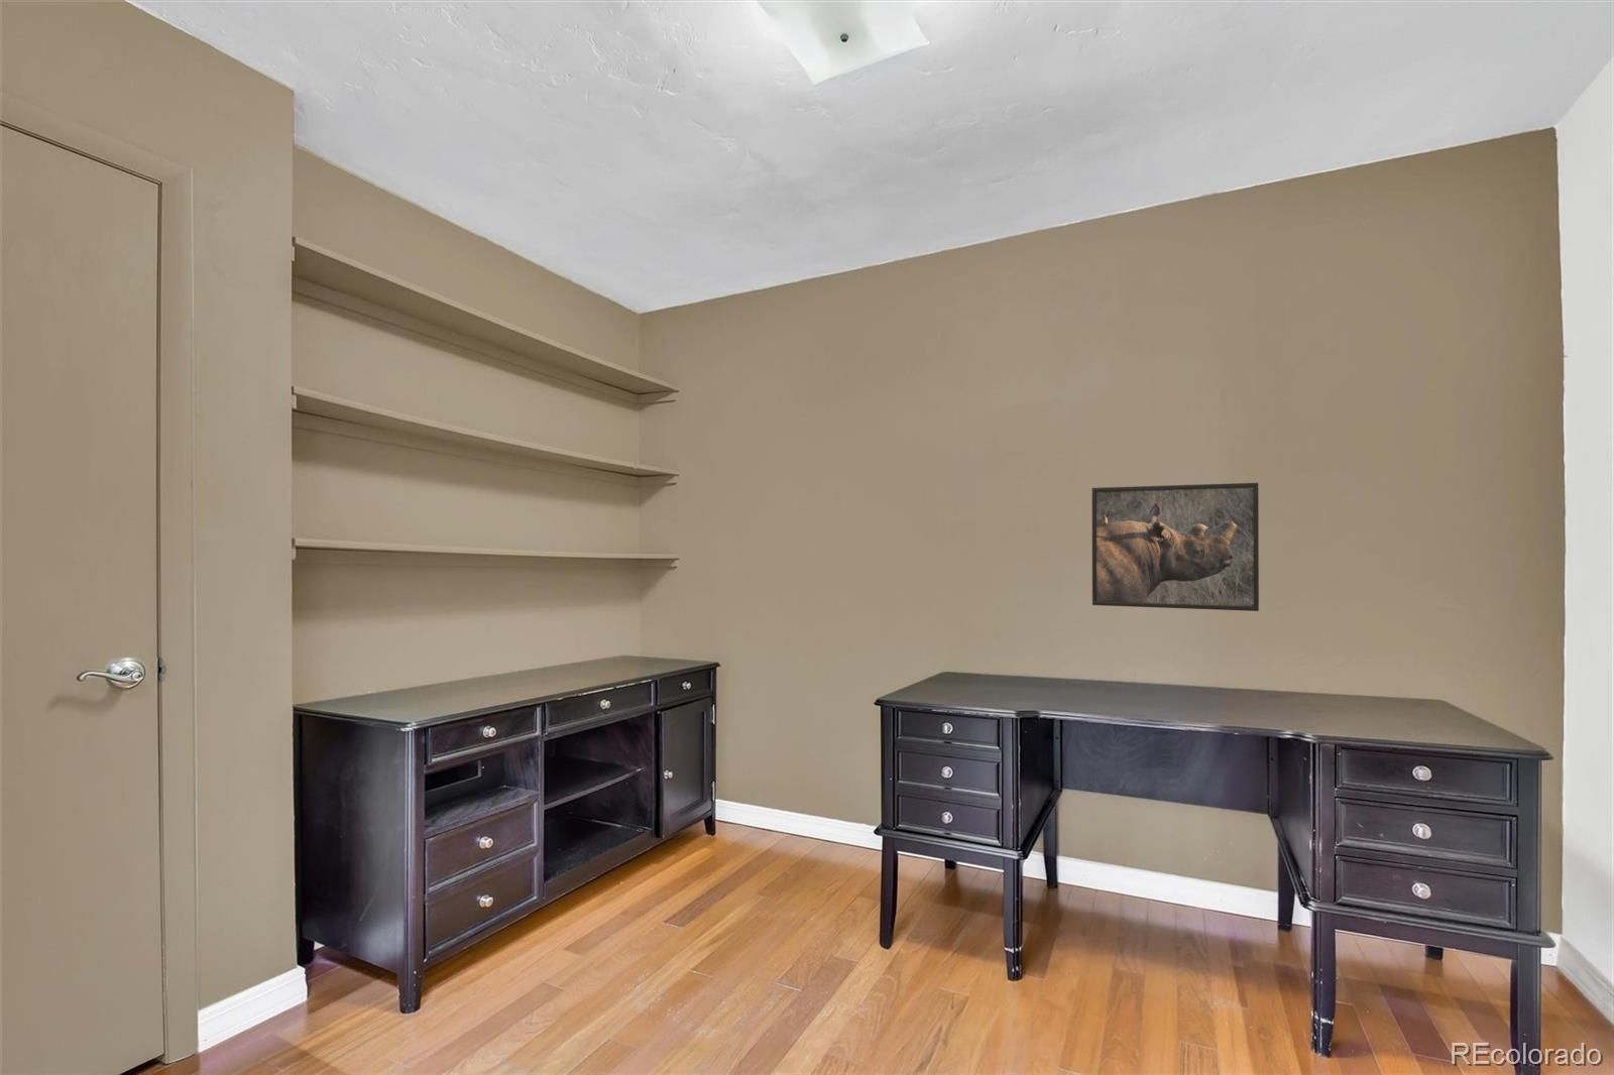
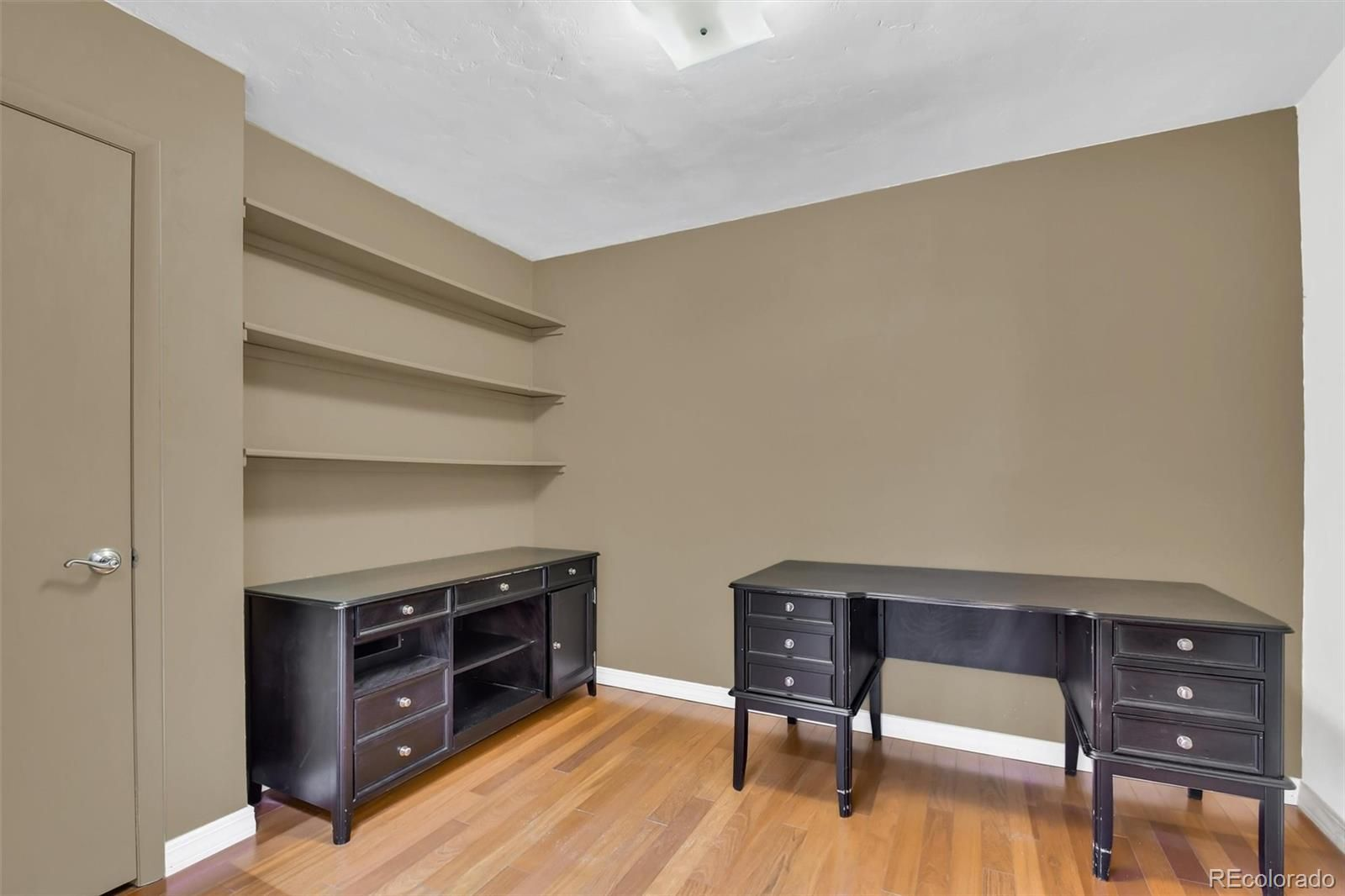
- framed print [1092,482,1260,612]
